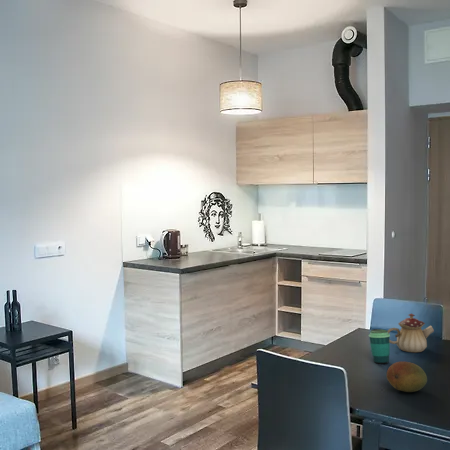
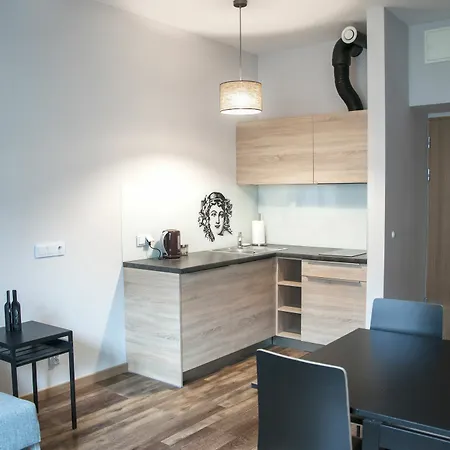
- teapot [387,313,435,353]
- cup [368,328,391,365]
- fruit [386,361,428,393]
